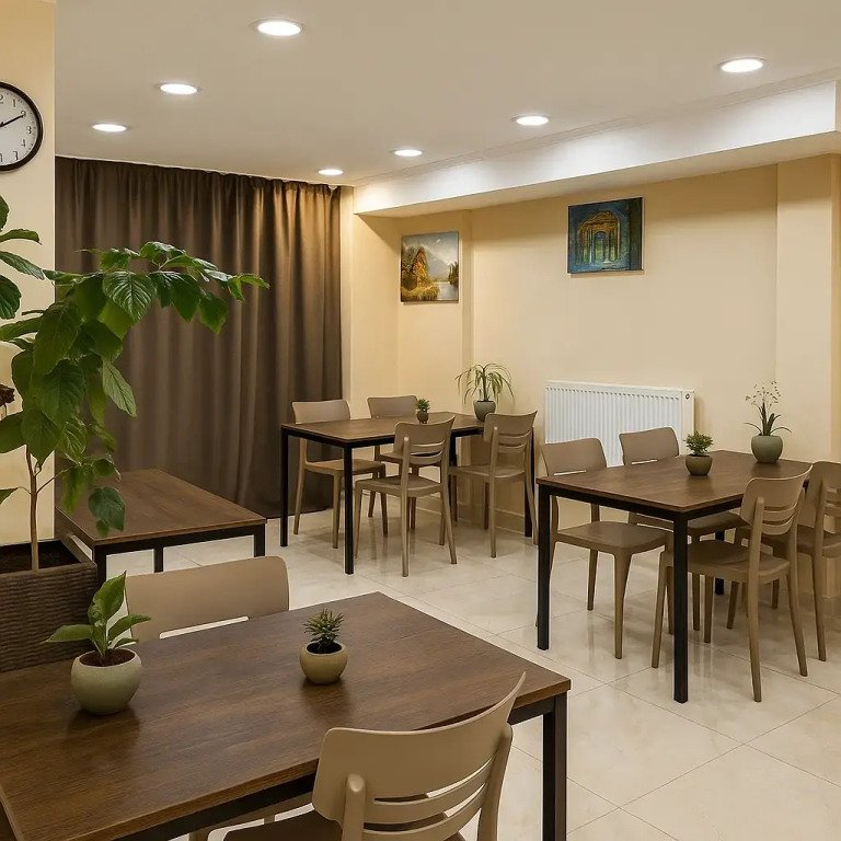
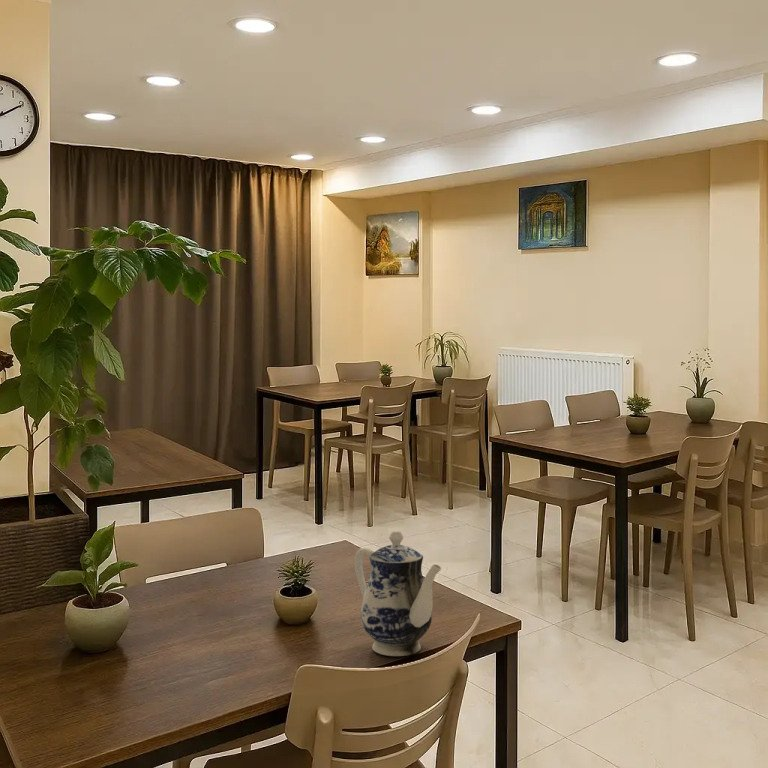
+ teapot [354,530,442,657]
